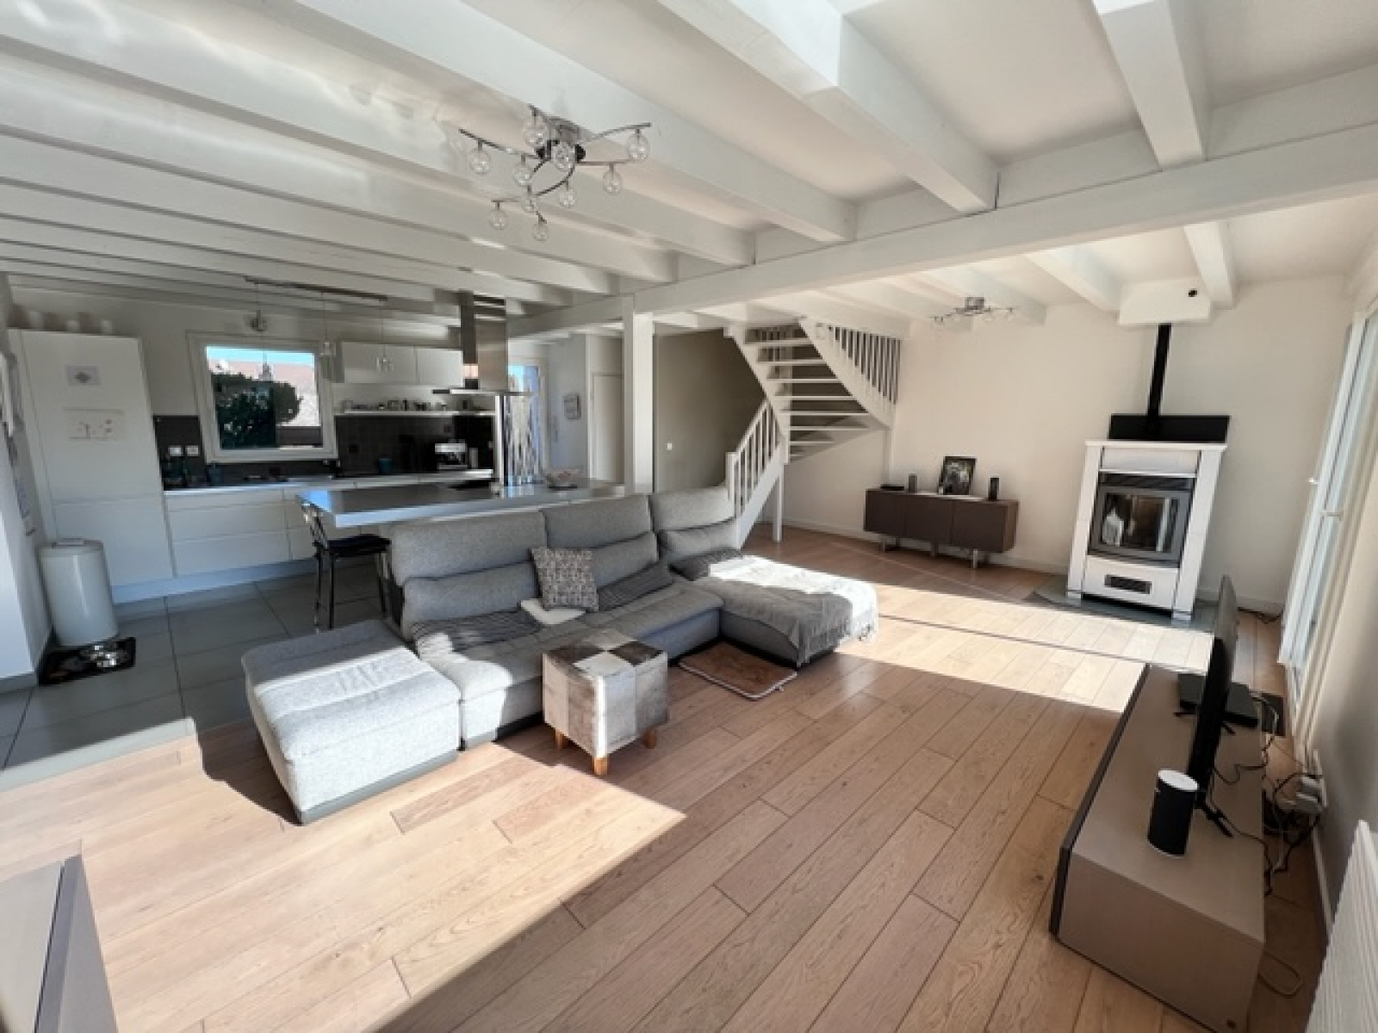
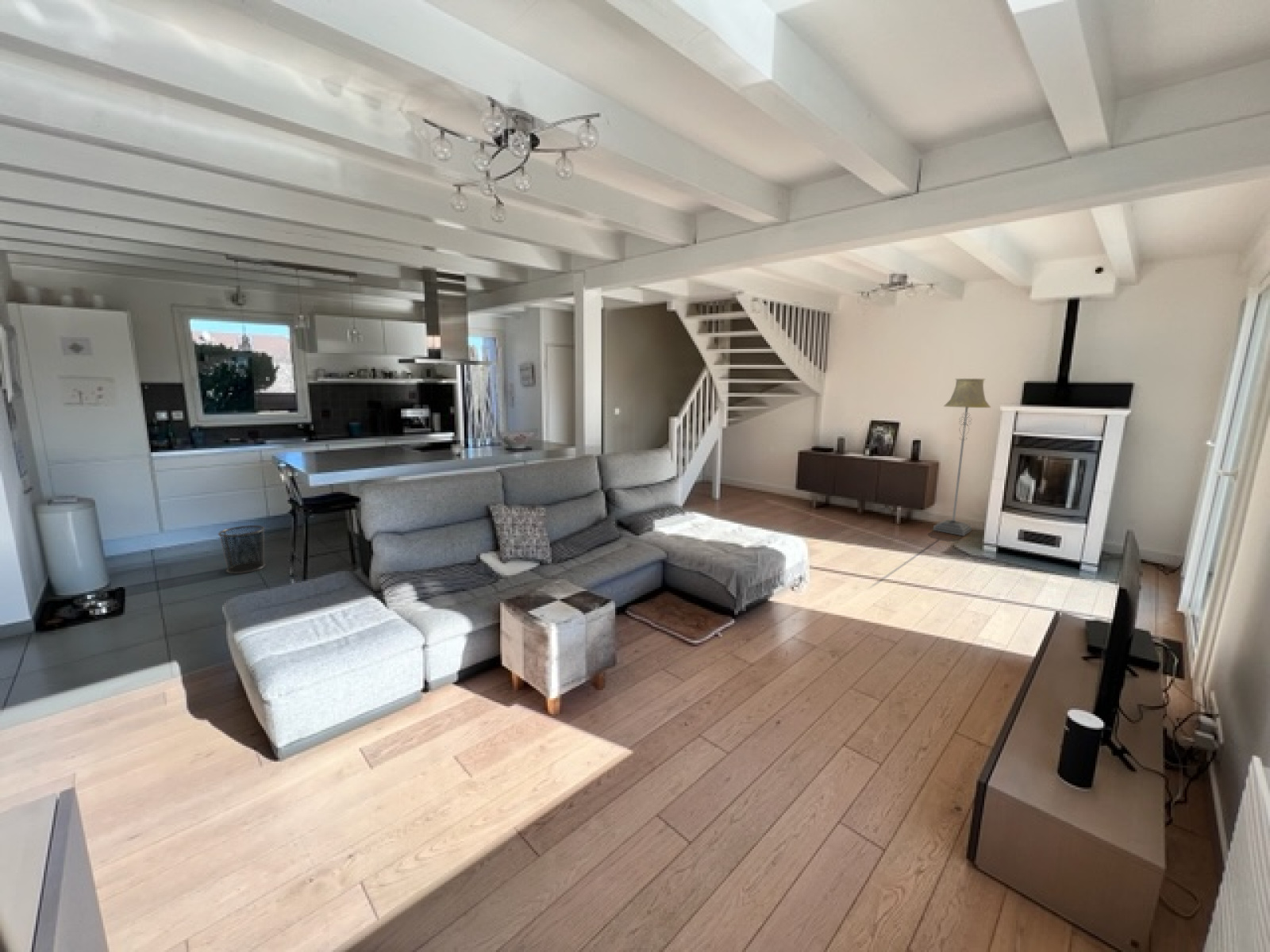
+ floor lamp [933,378,991,536]
+ waste bin [217,524,266,574]
